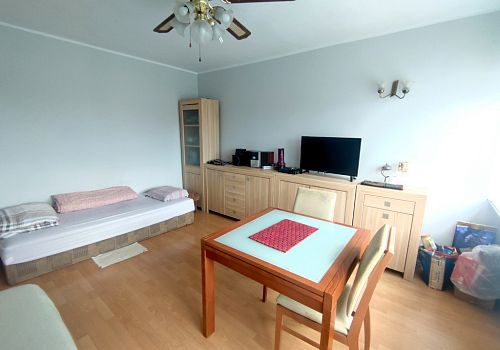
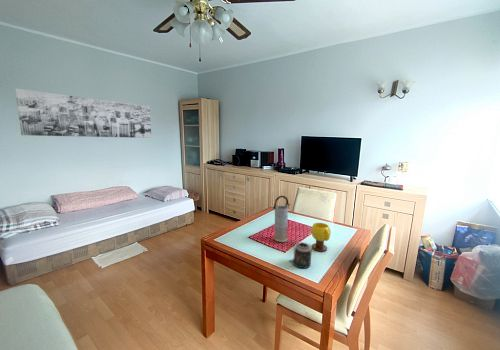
+ candle [288,241,313,269]
+ wall art [14,88,152,139]
+ vase [272,195,291,243]
+ mug [310,222,332,252]
